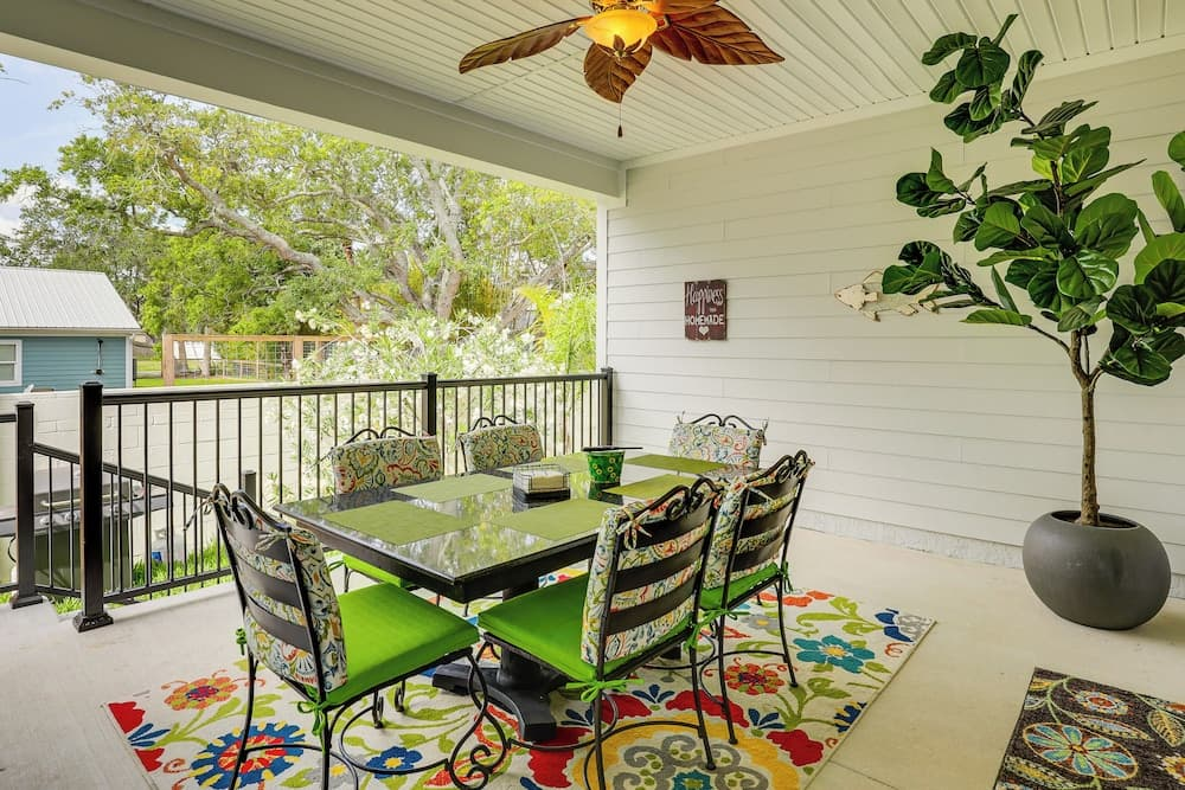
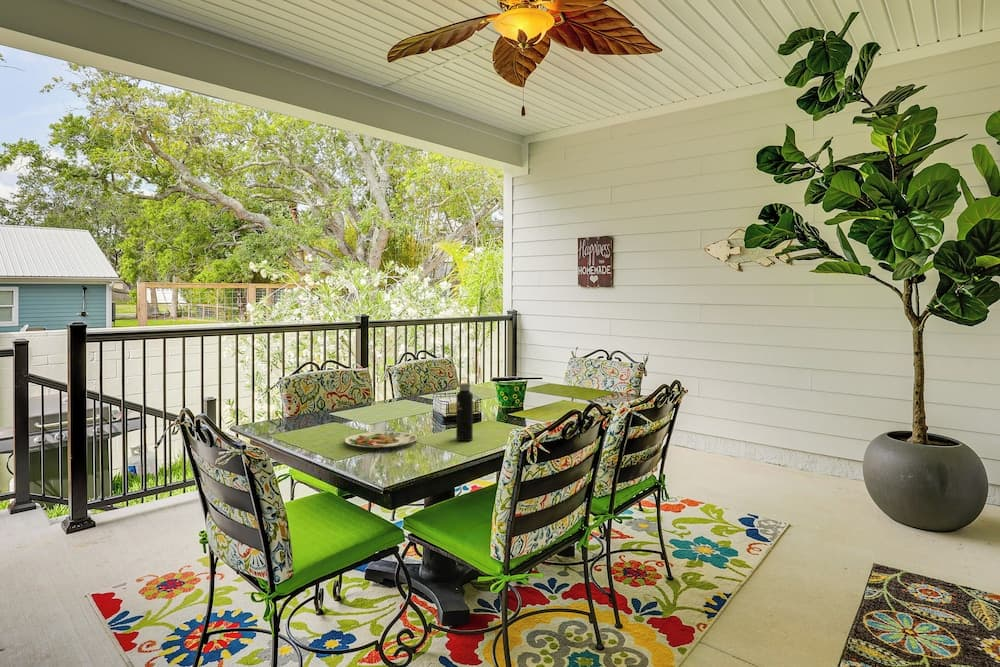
+ plate [344,430,418,449]
+ water bottle [455,377,474,442]
